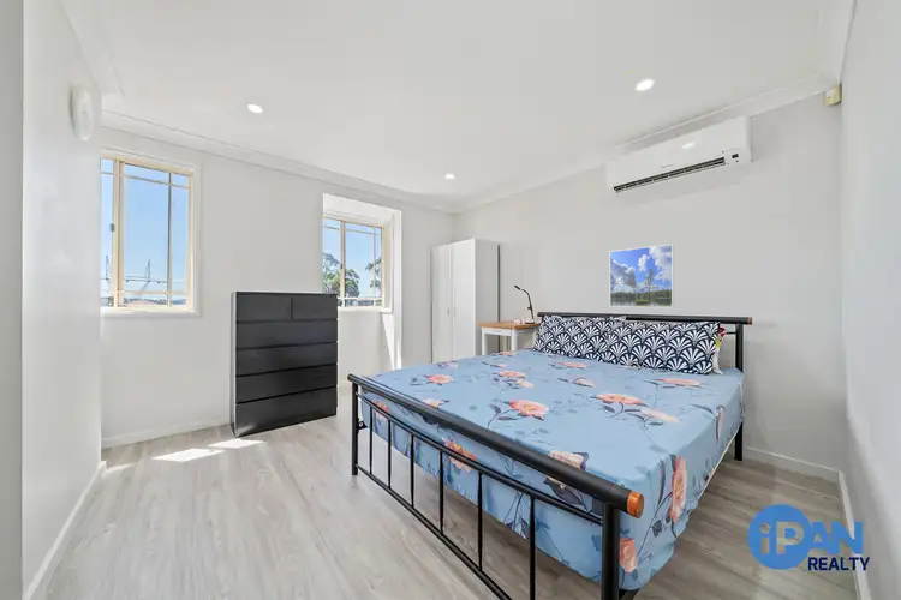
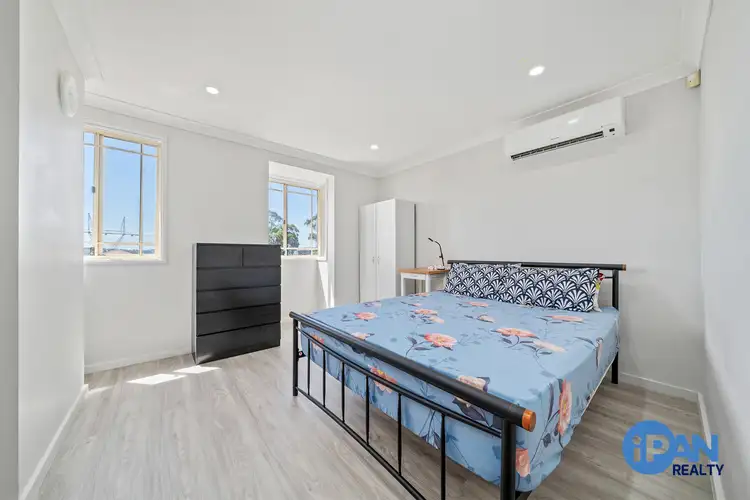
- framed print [609,244,675,308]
